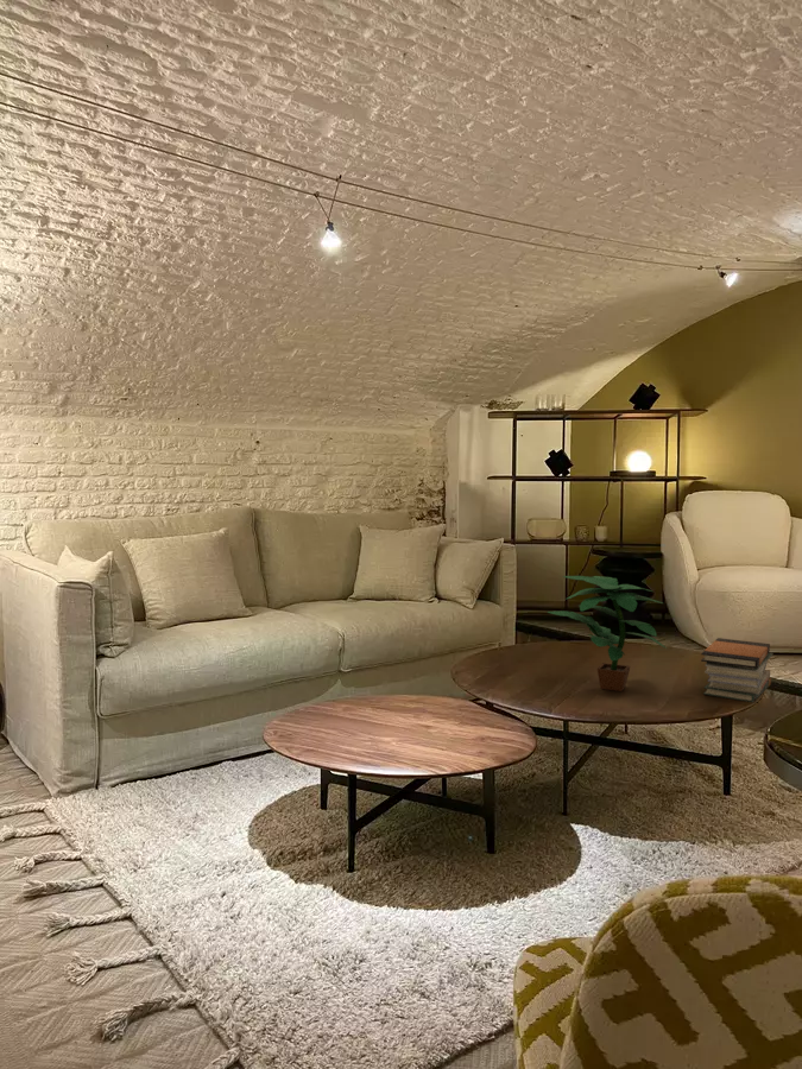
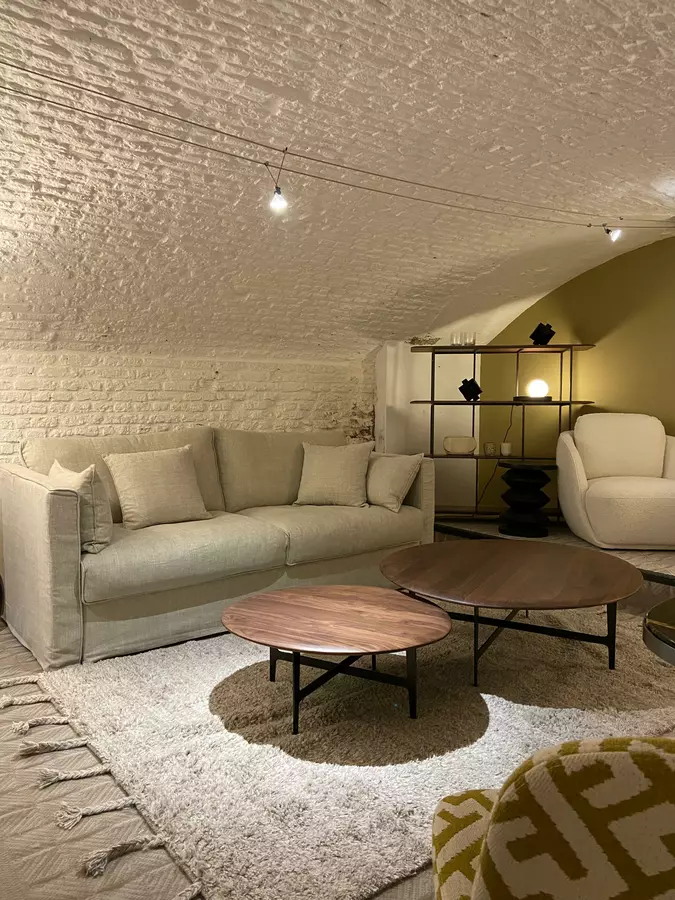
- potted plant [547,575,668,692]
- book stack [700,637,775,703]
